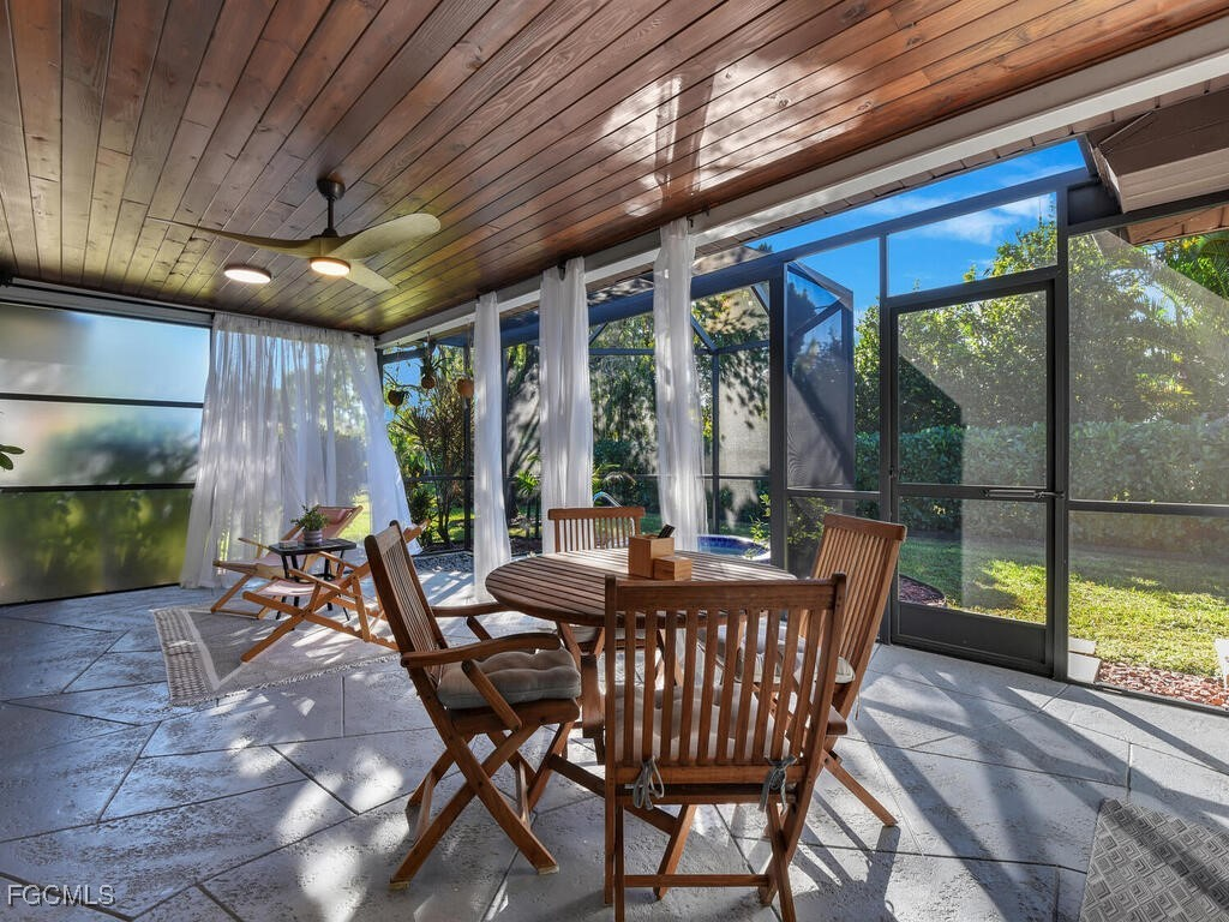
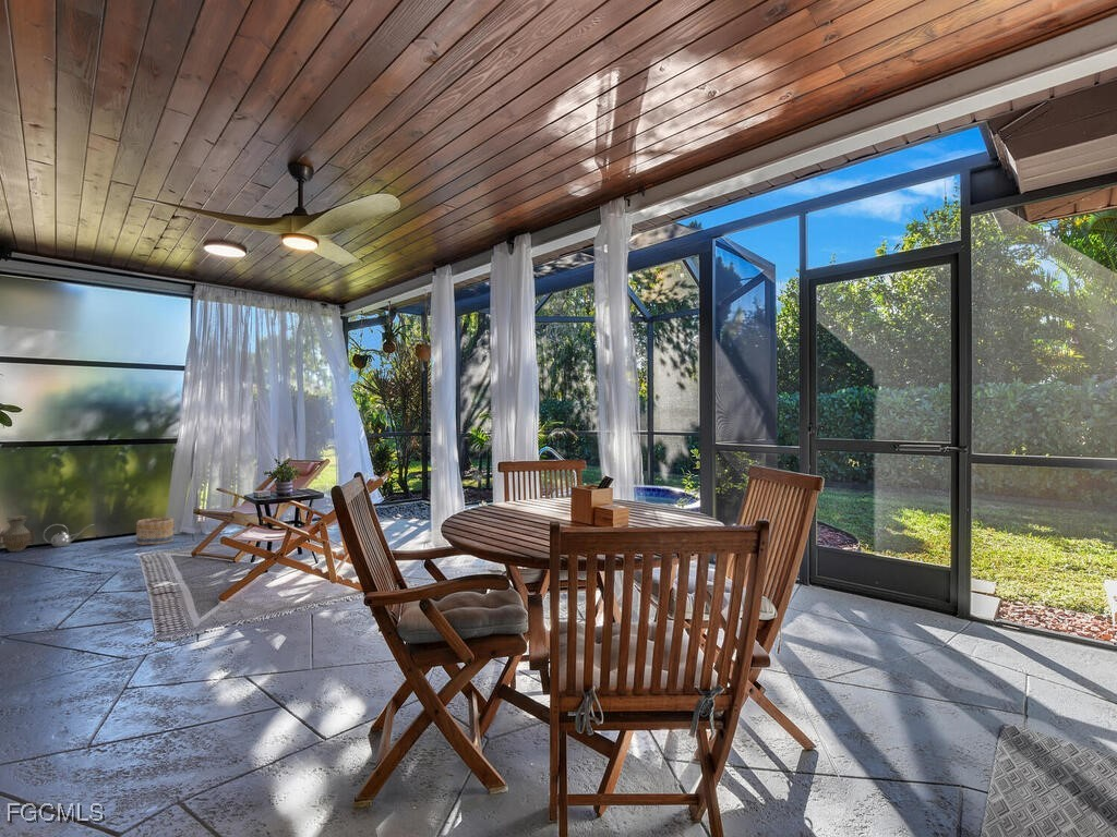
+ basket [135,517,176,546]
+ watering can [43,523,95,548]
+ vase [0,514,36,553]
